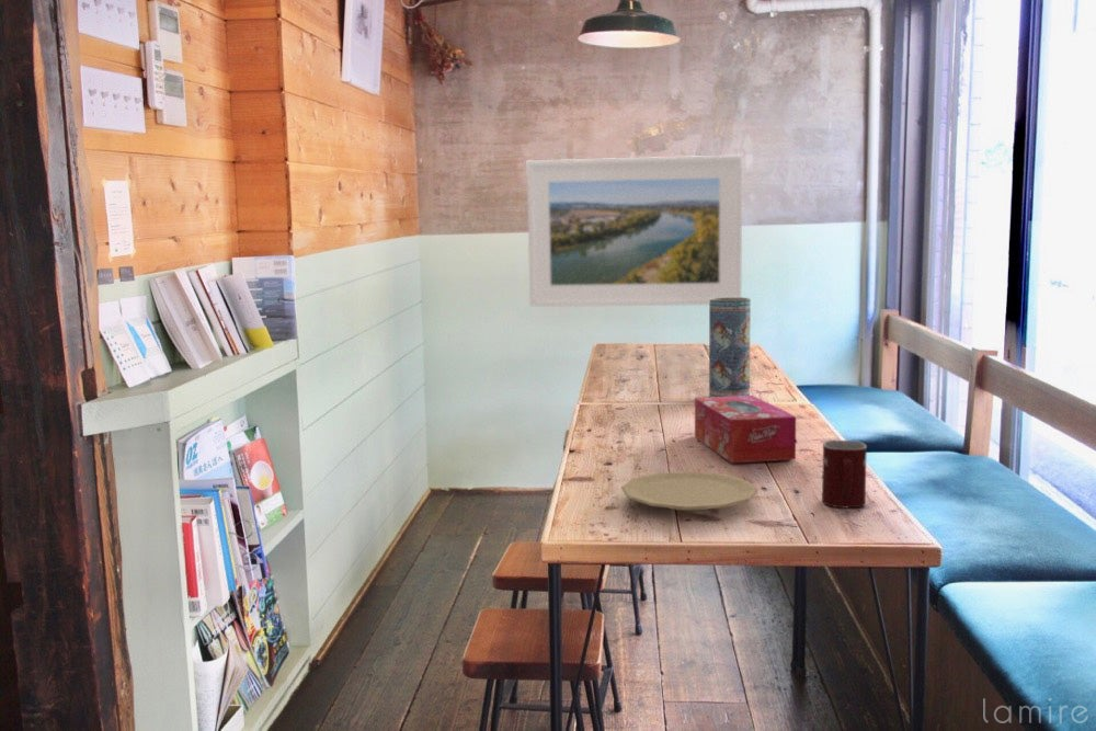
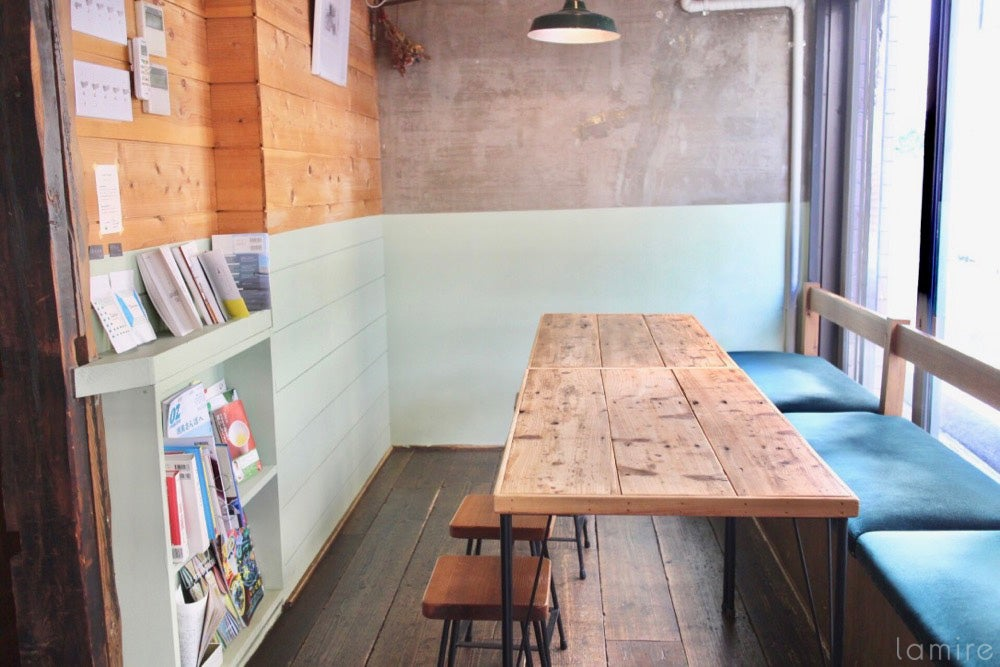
- mug [821,439,868,509]
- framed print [526,155,743,308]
- tissue box [694,395,797,465]
- plate [620,470,758,512]
- vase [708,296,752,398]
